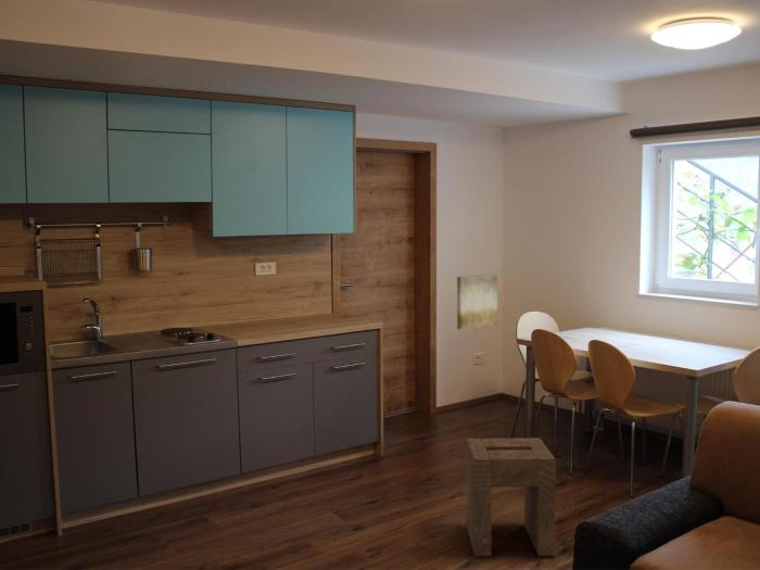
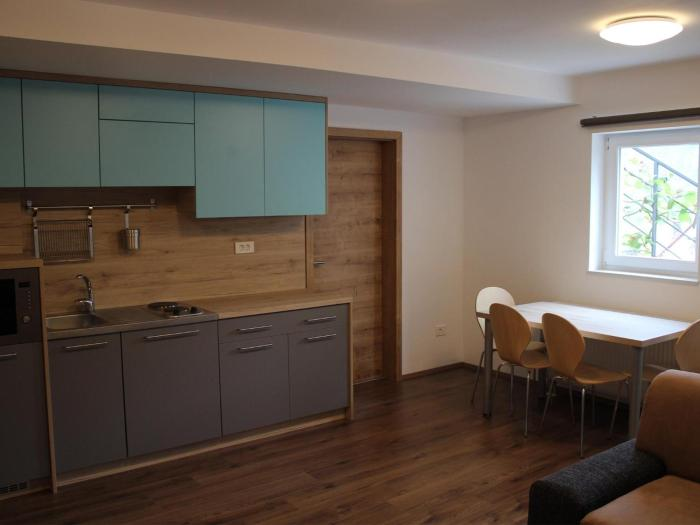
- stool [465,436,557,557]
- wall art [456,274,498,330]
